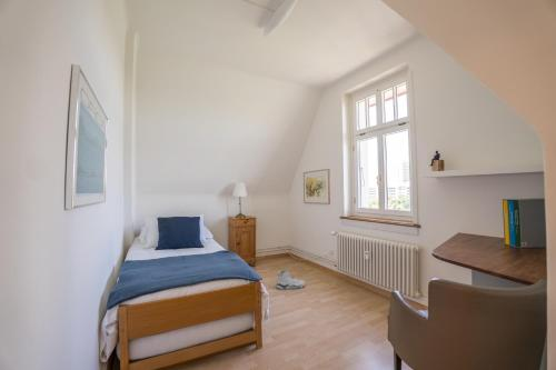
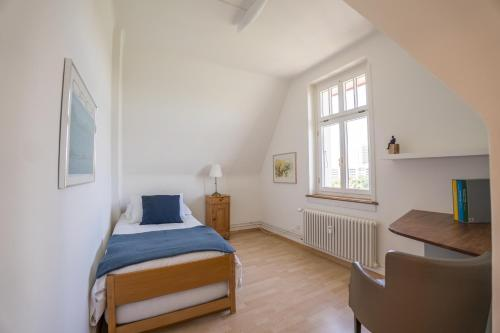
- sneaker [276,268,306,290]
